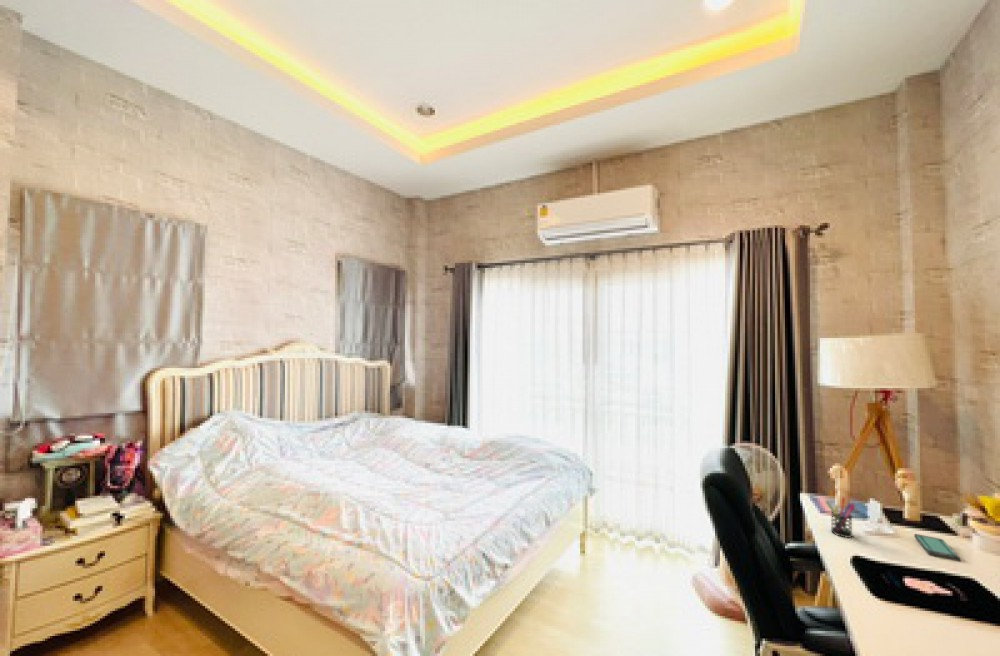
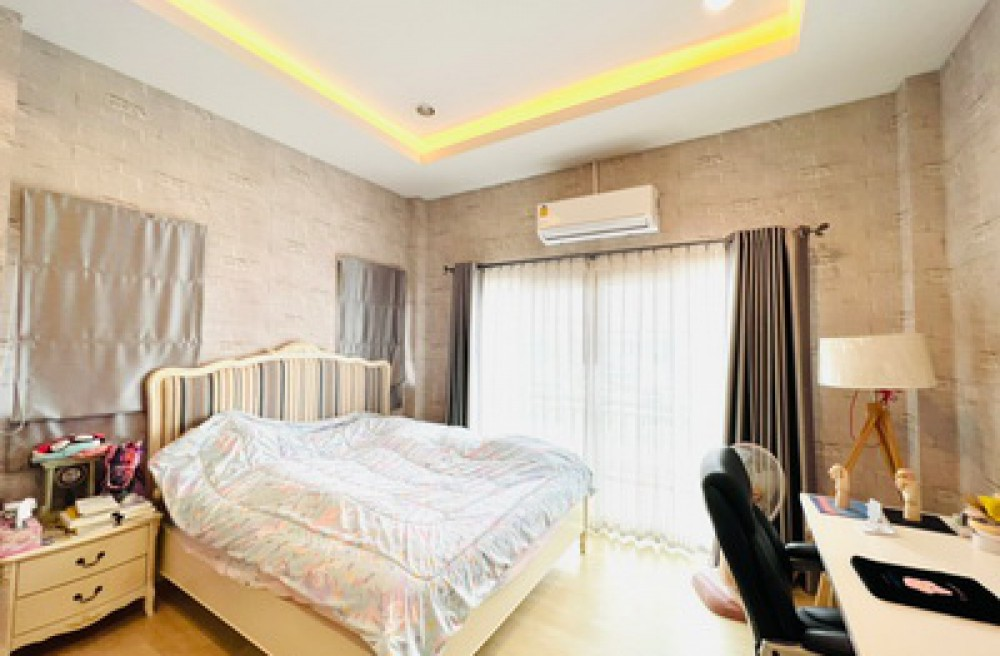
- smartphone [913,533,961,562]
- pen holder [824,496,856,539]
